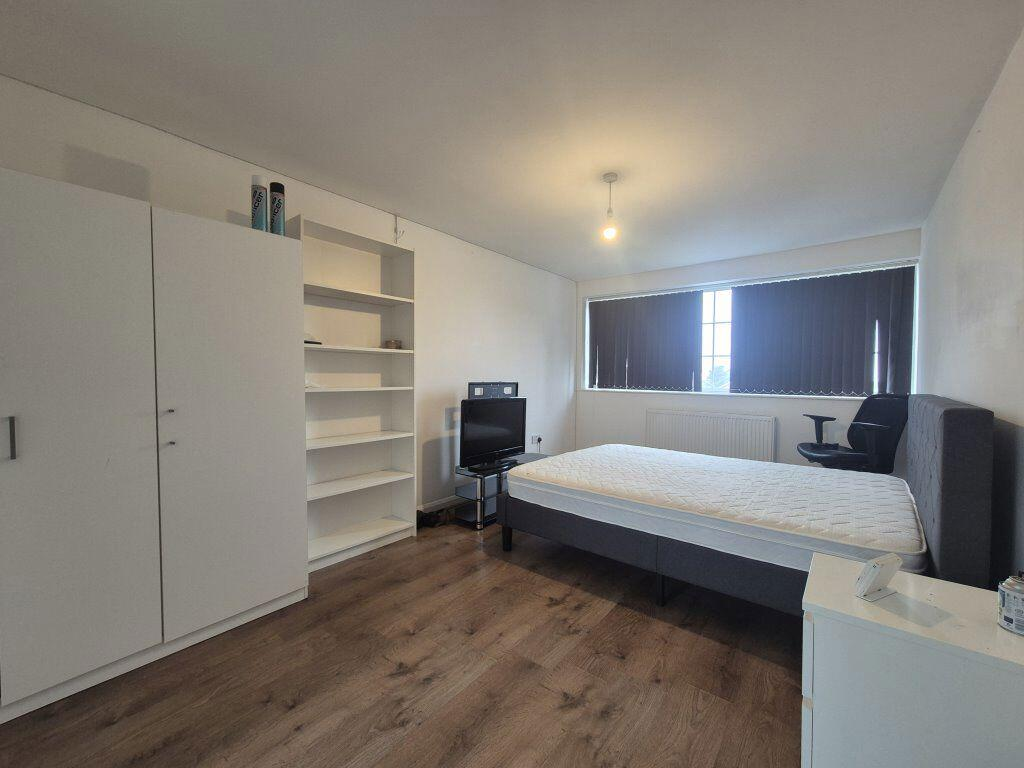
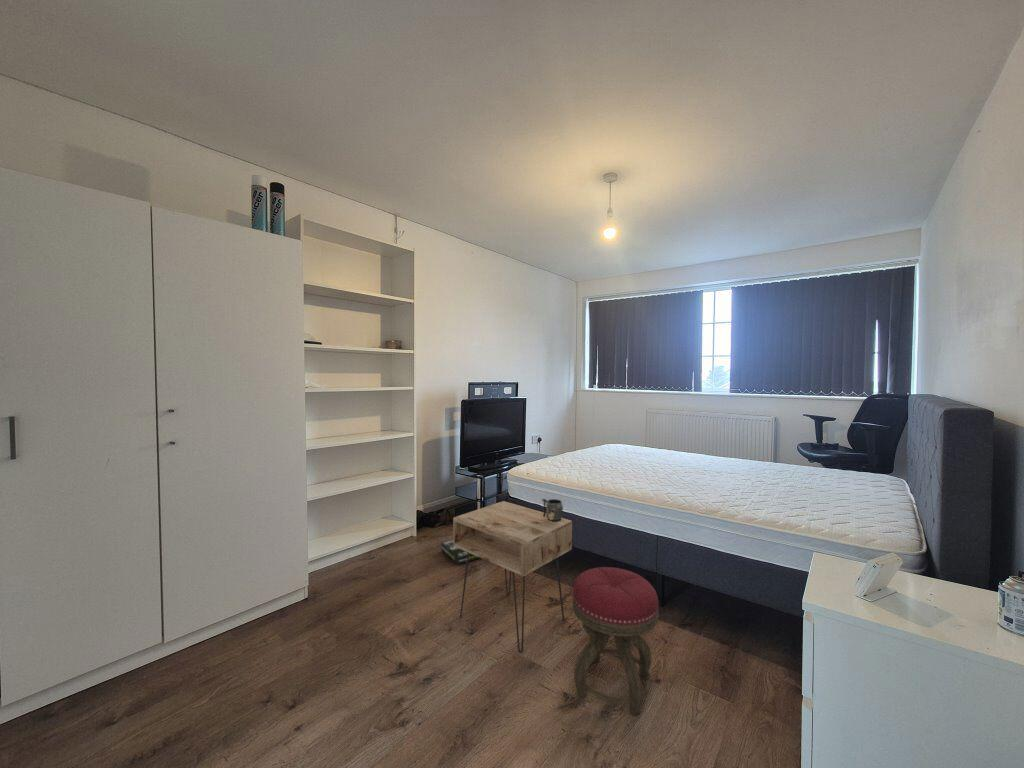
+ nightstand [452,500,573,654]
+ stool [571,566,660,717]
+ mug [541,498,564,522]
+ box [440,539,482,566]
